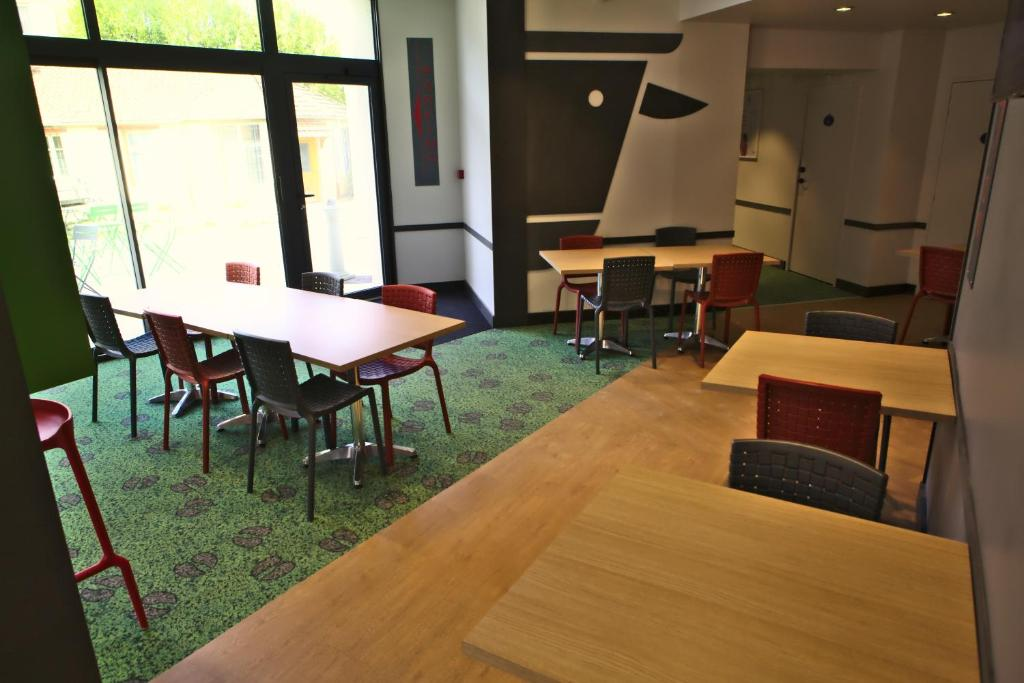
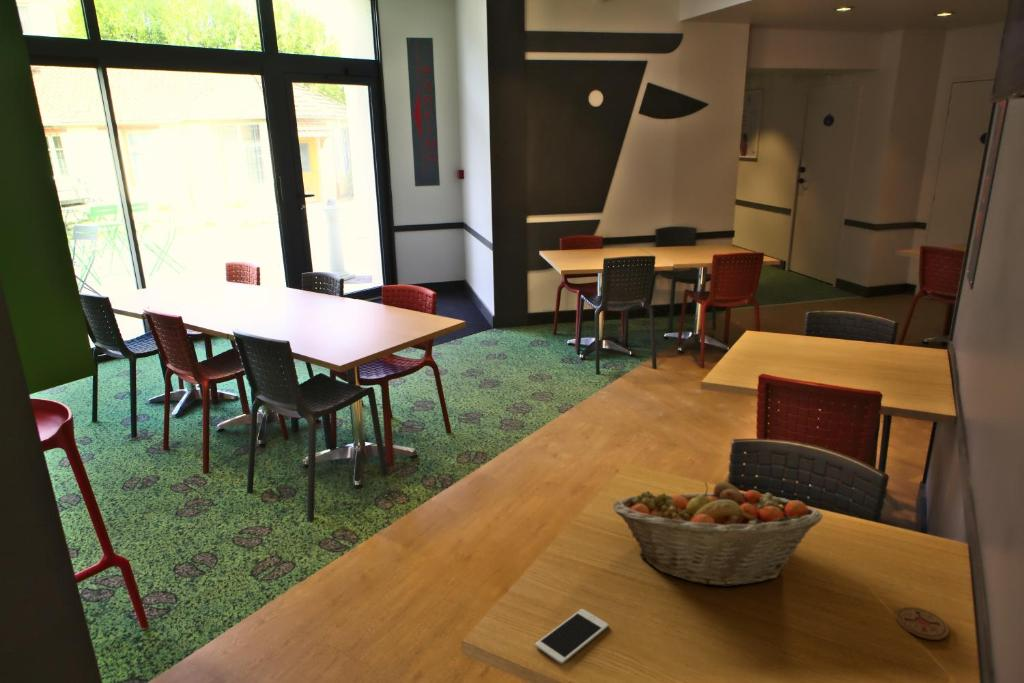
+ fruit basket [612,481,824,588]
+ coaster [895,606,950,641]
+ cell phone [534,608,609,665]
